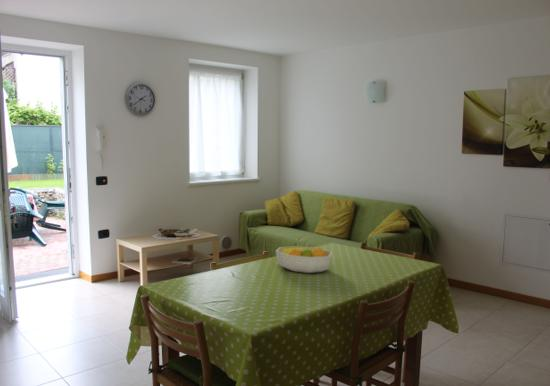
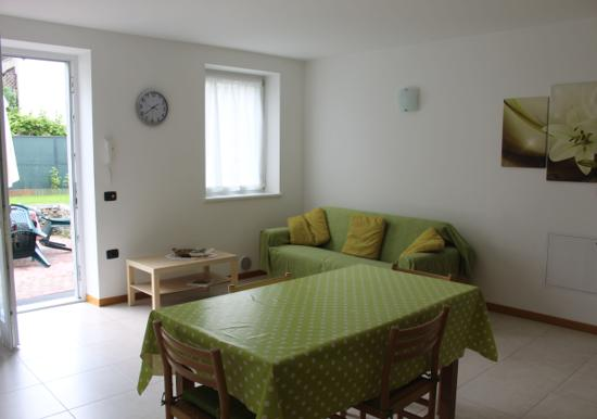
- fruit bowl [275,245,333,274]
